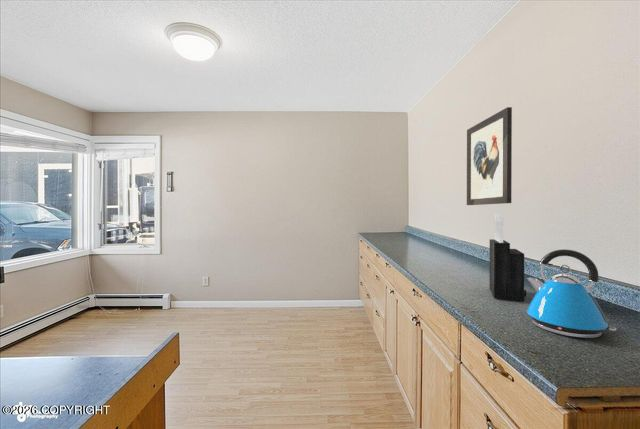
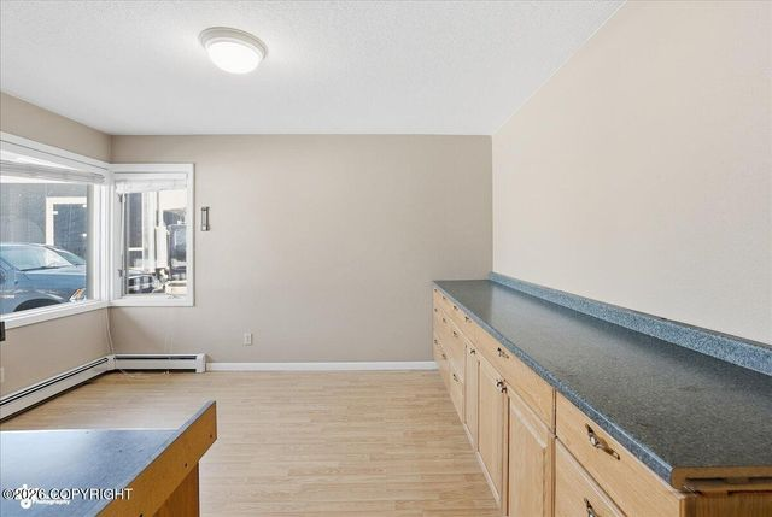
- knife block [488,214,527,302]
- kettle [526,248,618,339]
- wall art [466,106,513,206]
